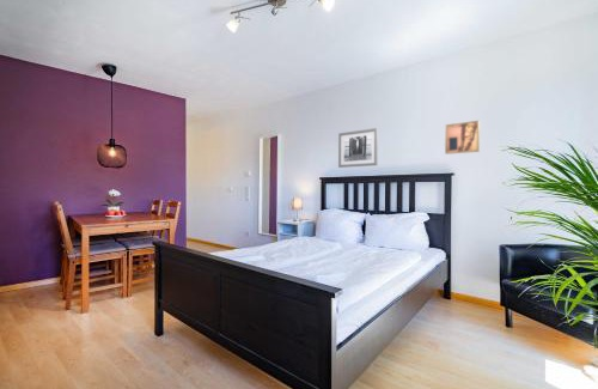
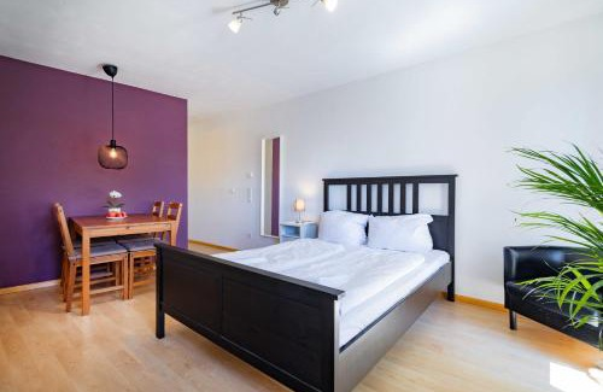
- wall art [444,120,481,156]
- wall art [337,127,379,169]
